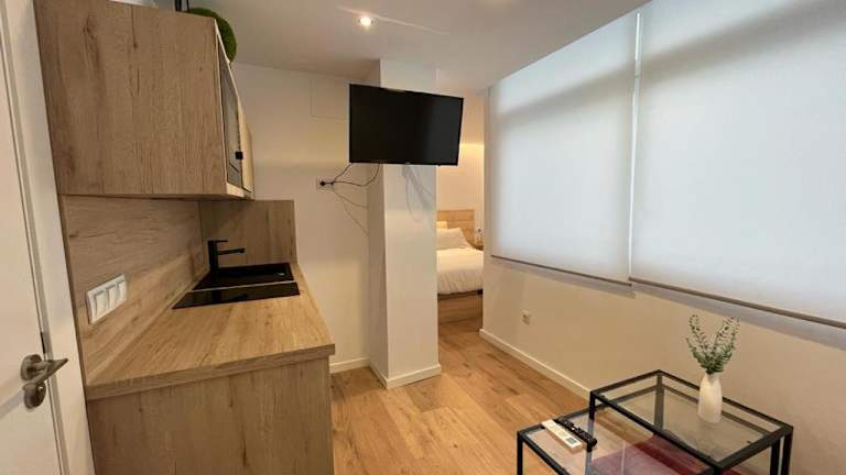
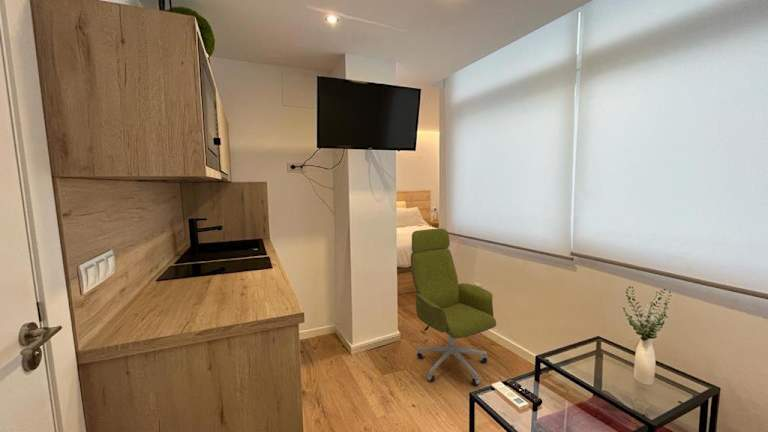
+ office chair [410,227,497,386]
